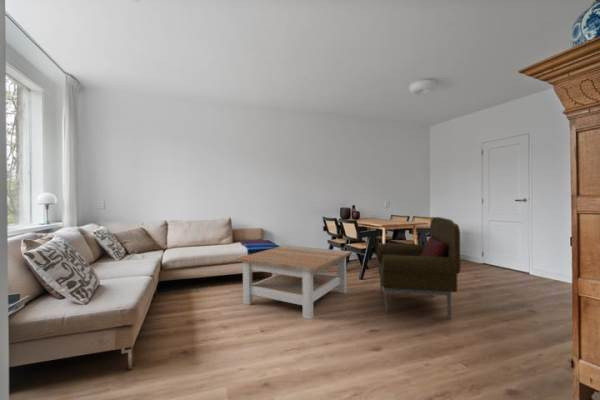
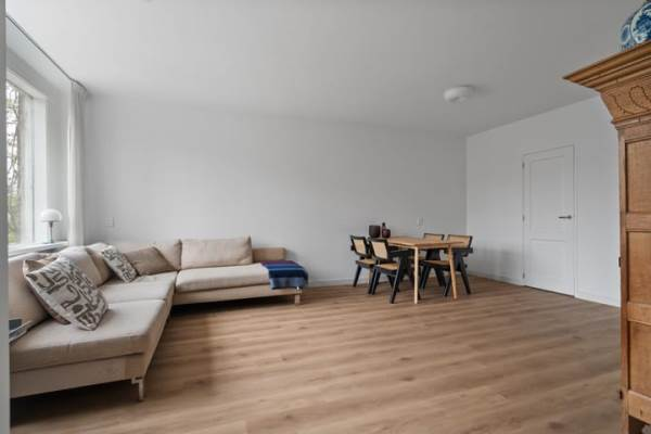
- armchair [377,216,461,320]
- coffee table [235,244,353,320]
